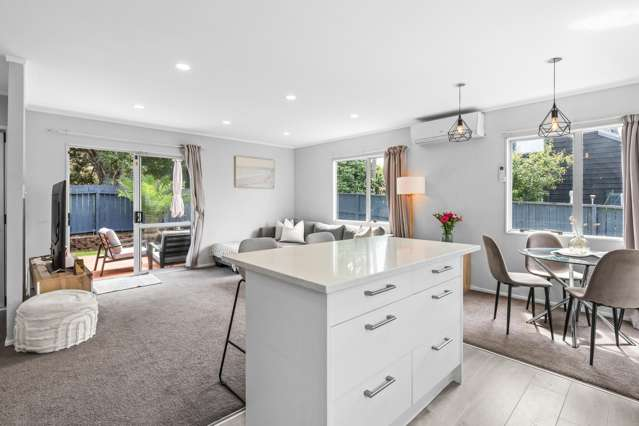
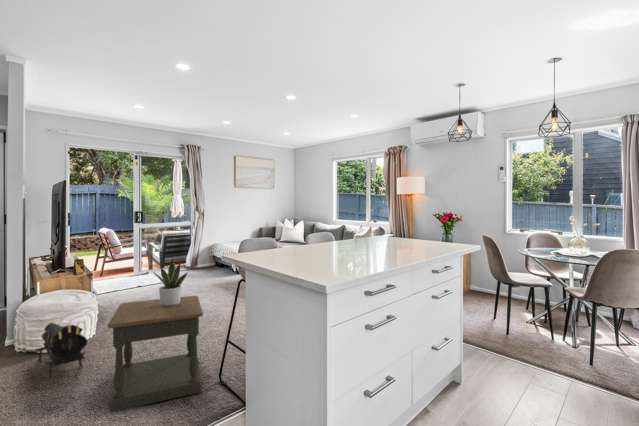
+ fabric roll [34,322,89,378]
+ potted plant [152,257,190,306]
+ side table [106,295,204,413]
